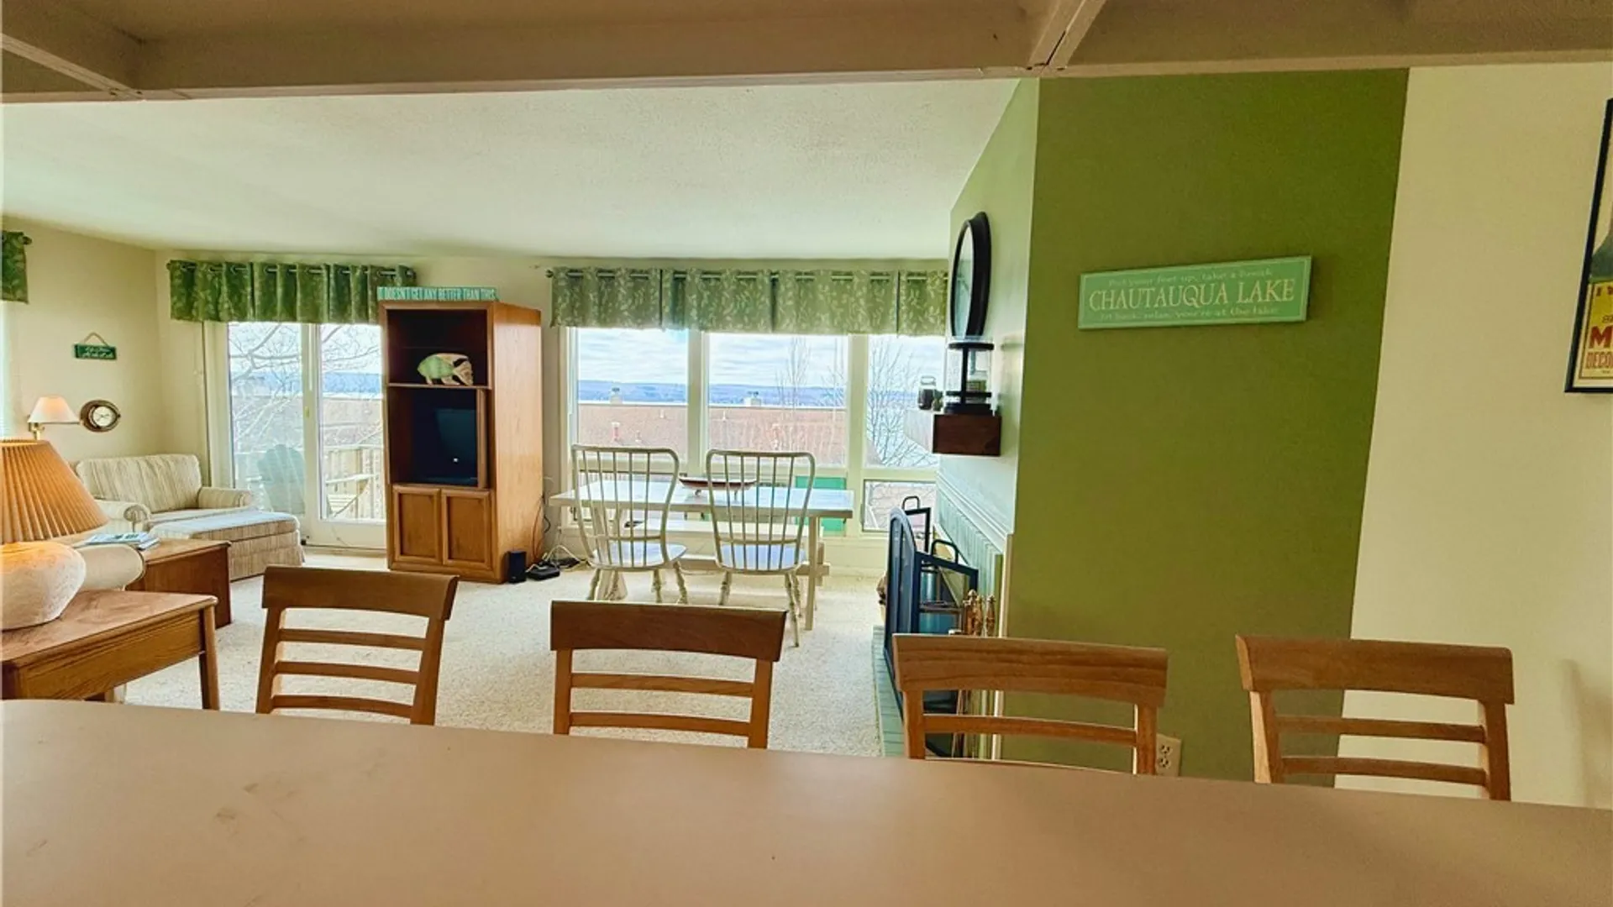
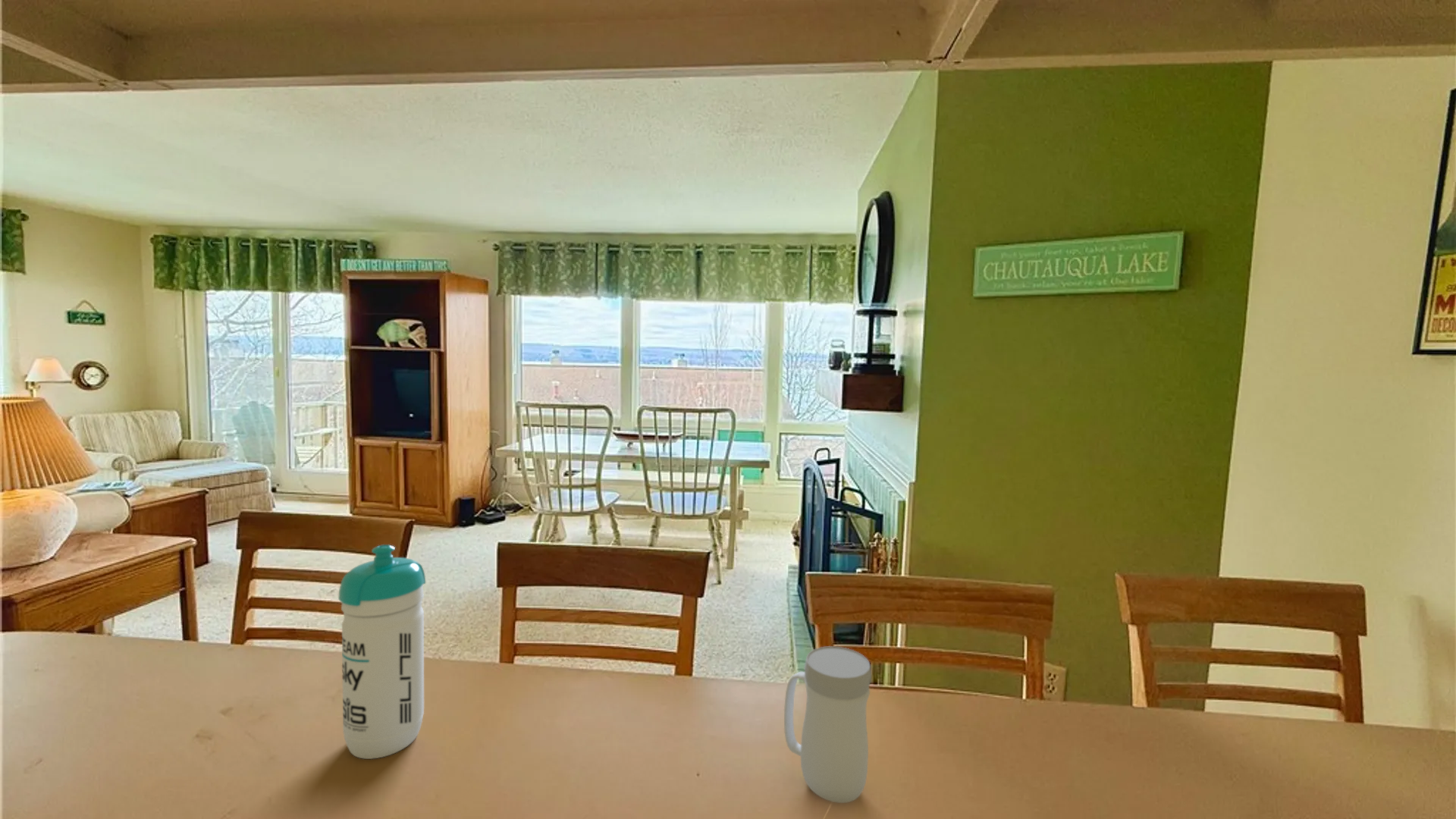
+ water bottle [337,544,426,760]
+ mug [783,645,872,804]
